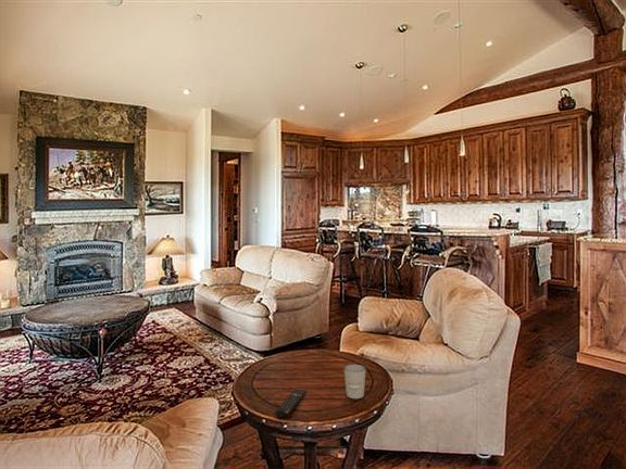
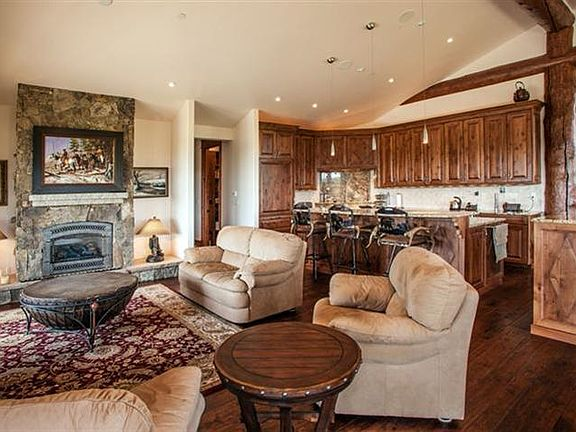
- cup [343,364,367,401]
- remote control [275,388,308,418]
